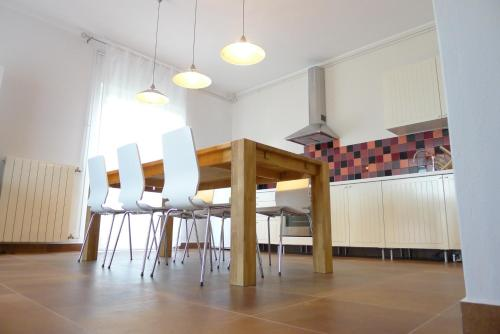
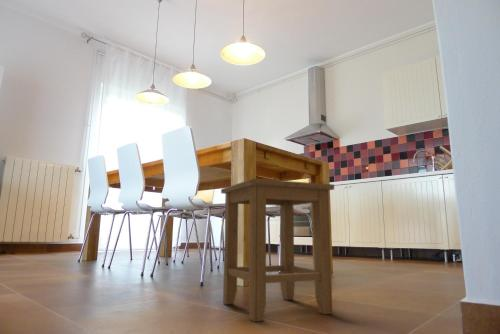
+ stool [220,178,335,323]
